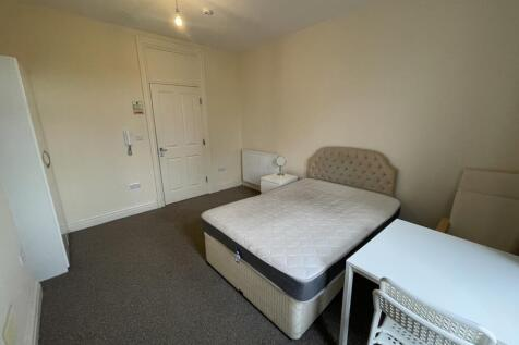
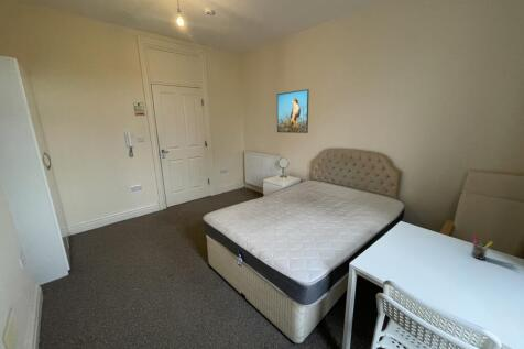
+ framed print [276,88,310,134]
+ pen holder [470,235,494,261]
